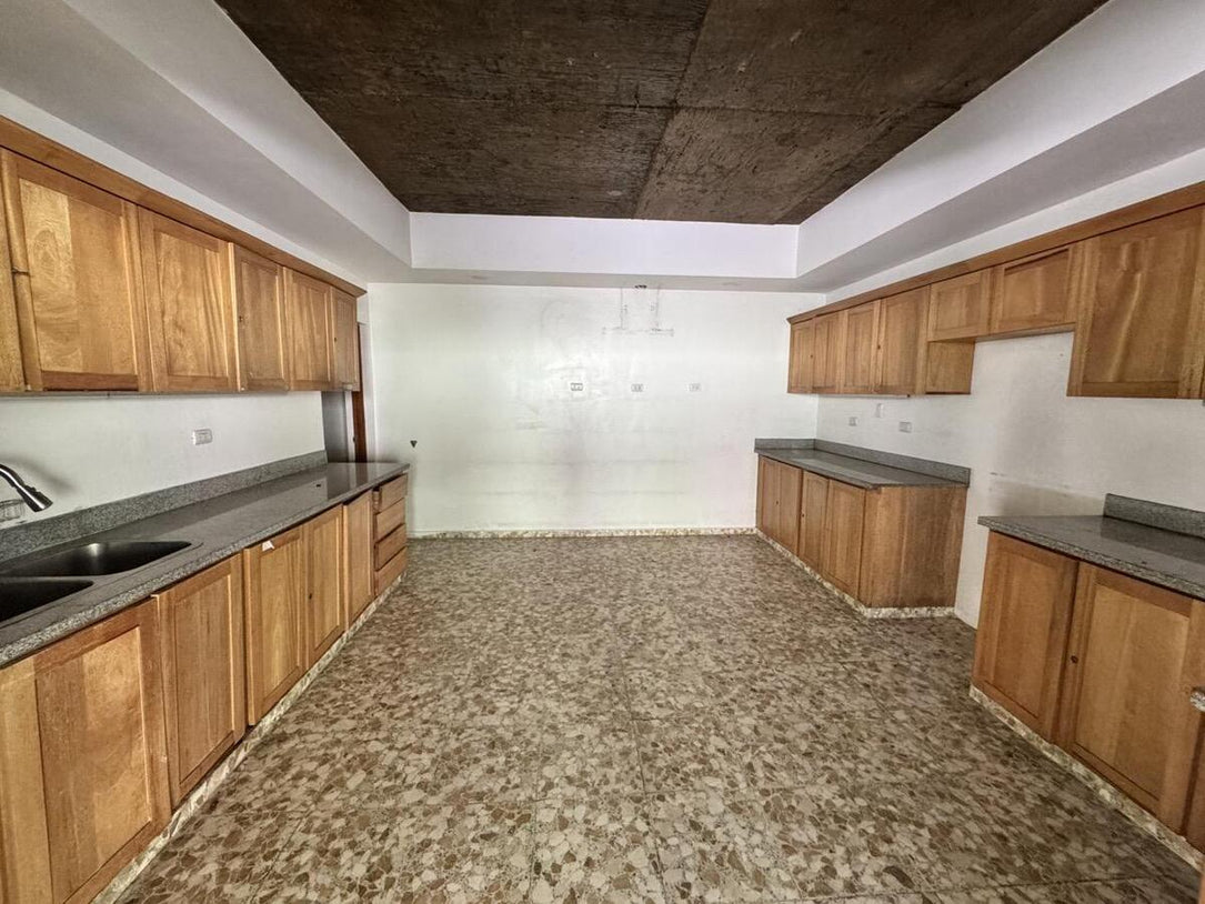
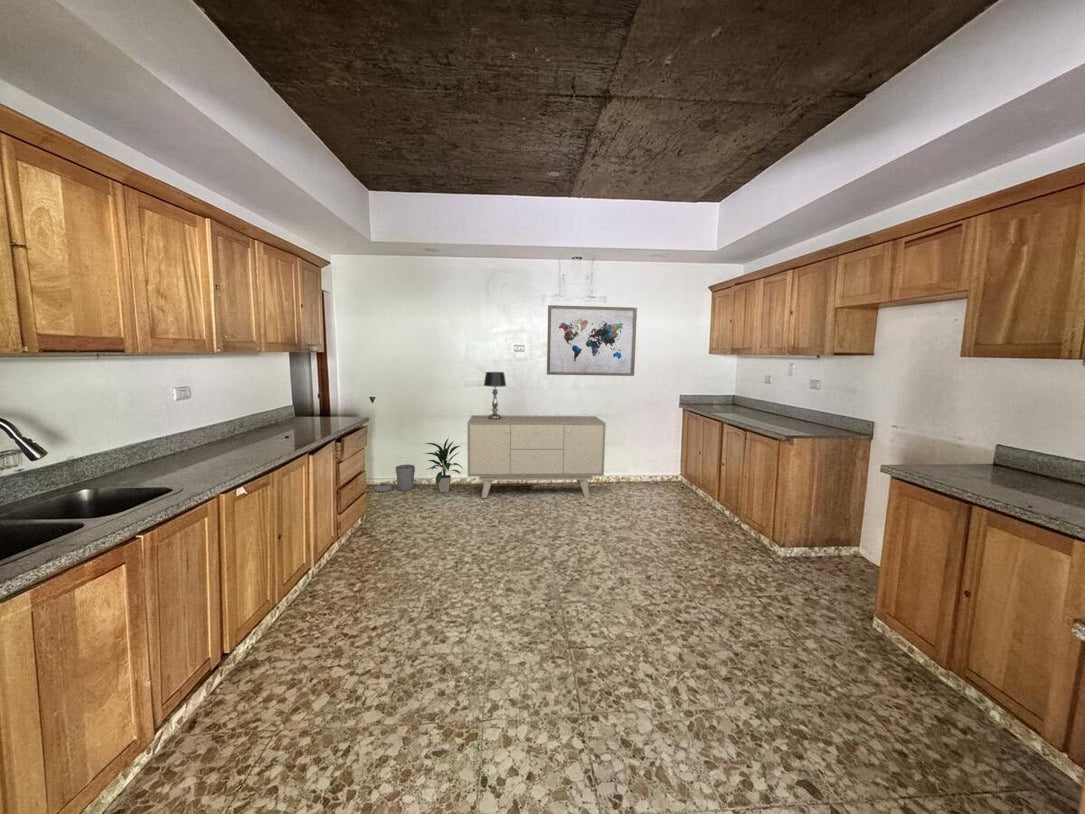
+ indoor plant [421,437,465,493]
+ sideboard [466,414,607,499]
+ trash can [373,464,416,493]
+ wall art [546,304,638,377]
+ table lamp [483,371,507,420]
